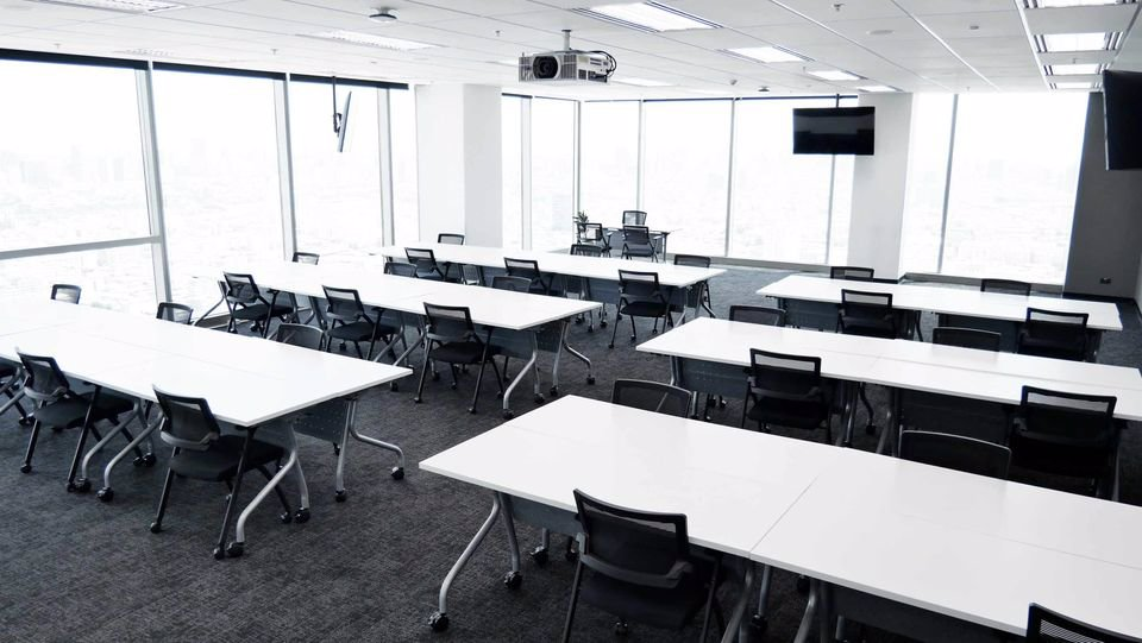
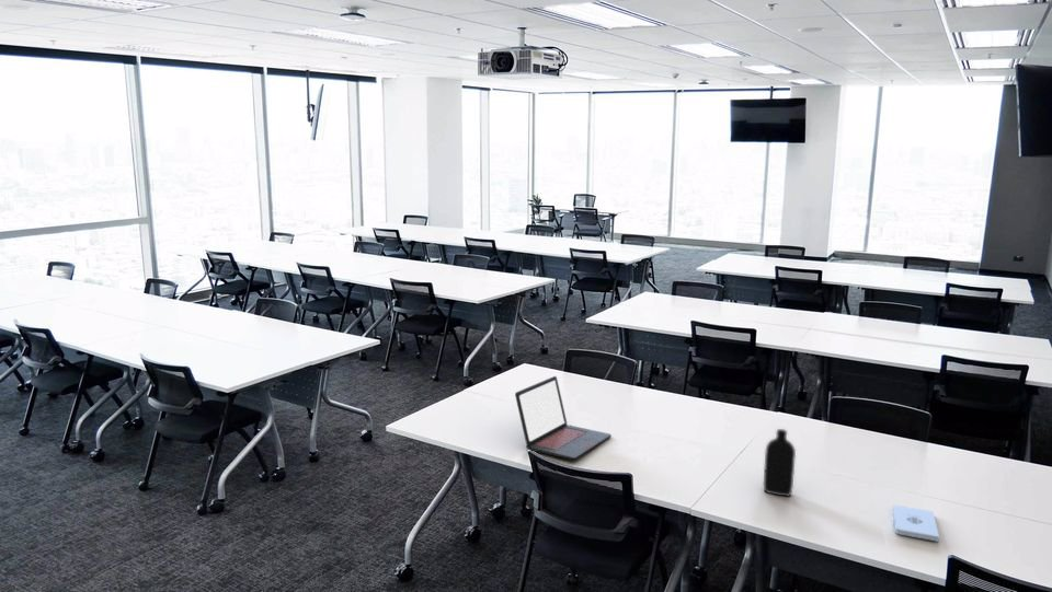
+ bottle [763,428,797,498]
+ laptop [514,375,613,461]
+ notepad [892,504,940,543]
